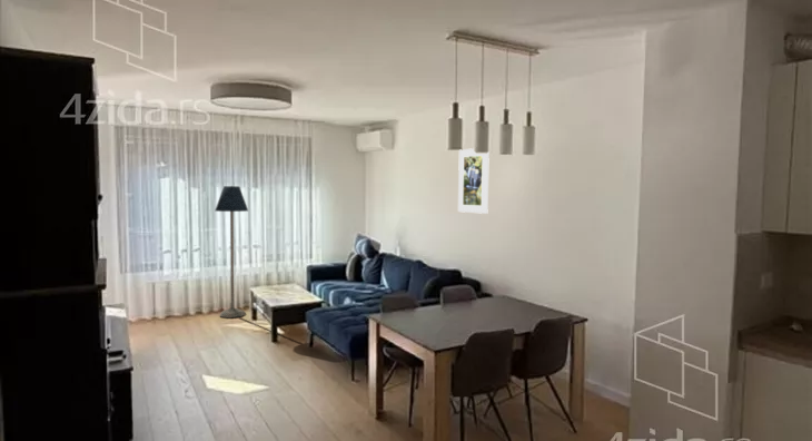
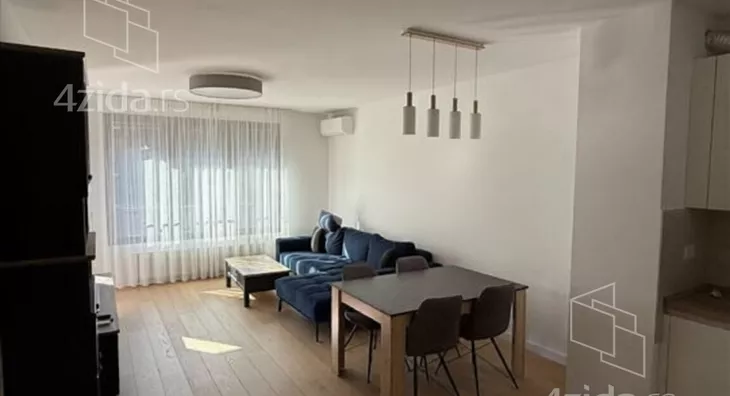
- floor lamp [214,185,249,318]
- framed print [457,147,491,215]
